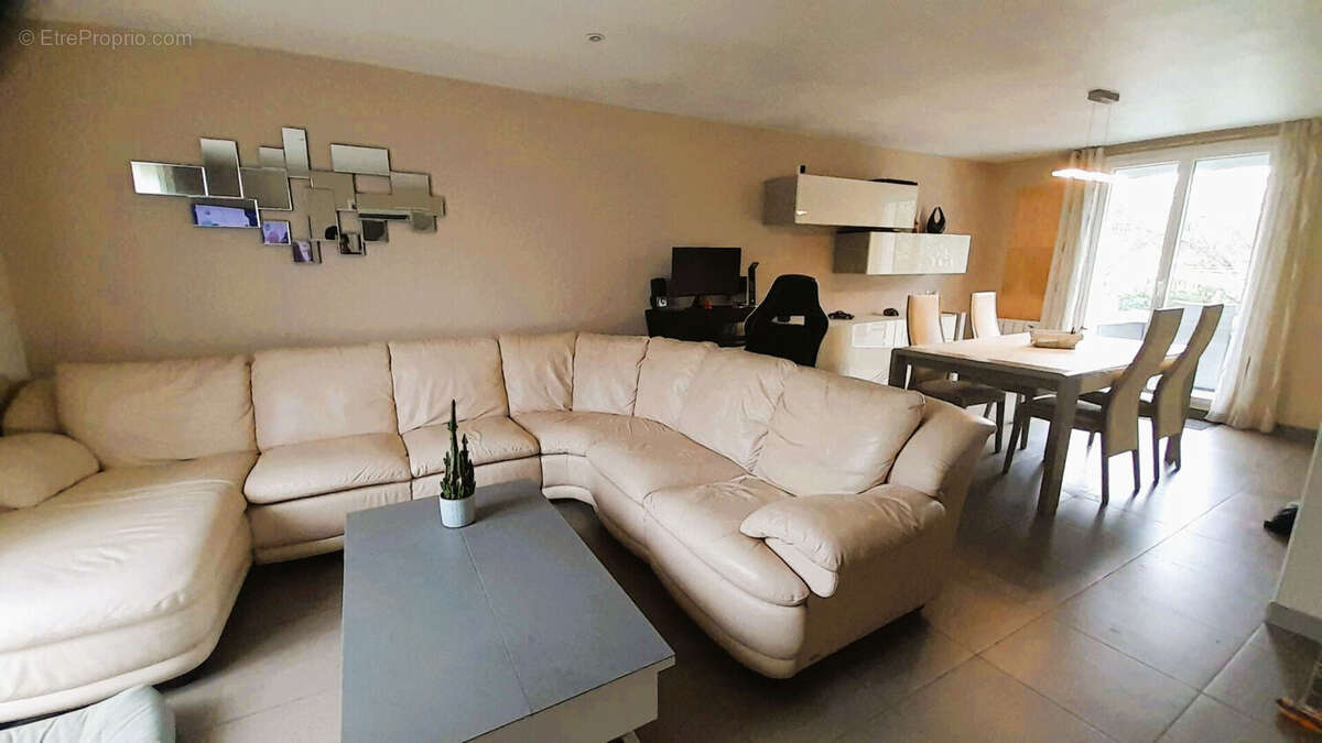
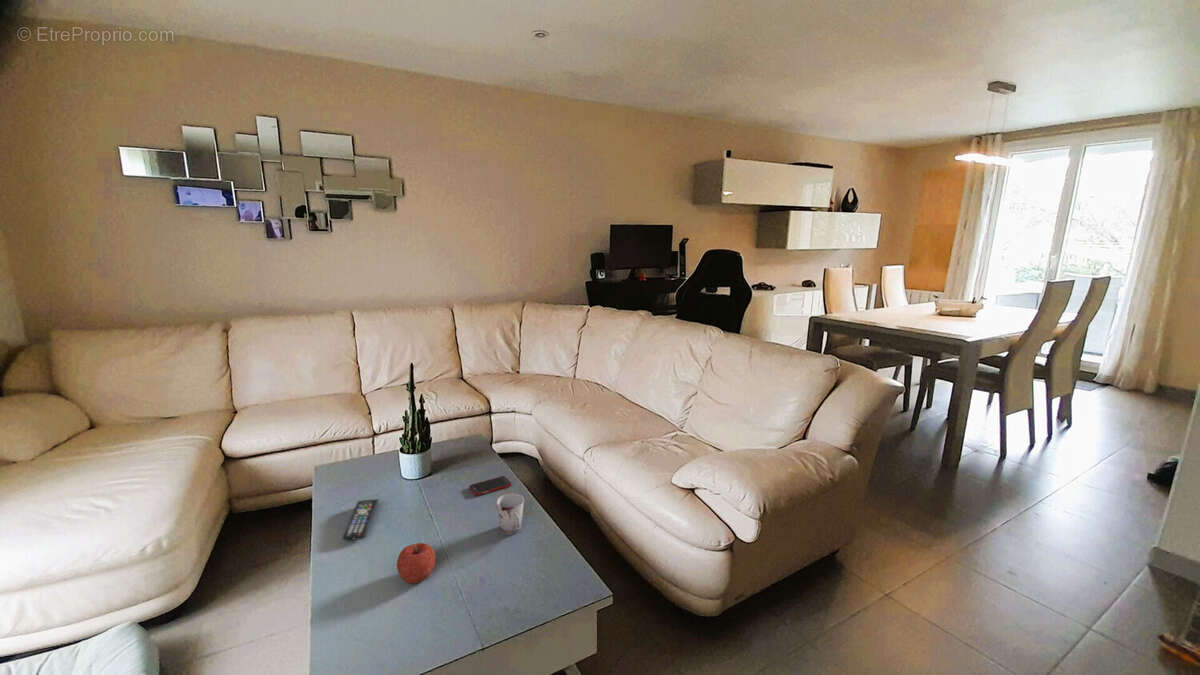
+ cell phone [468,475,512,496]
+ cup [496,493,525,535]
+ fruit [396,542,437,585]
+ remote control [342,498,379,541]
